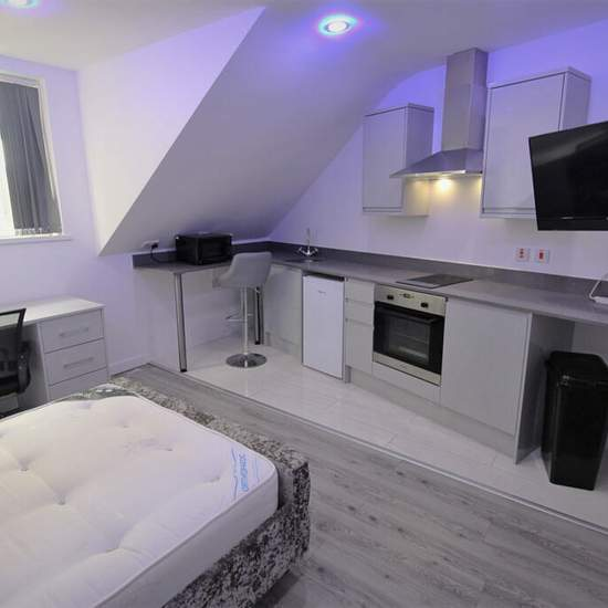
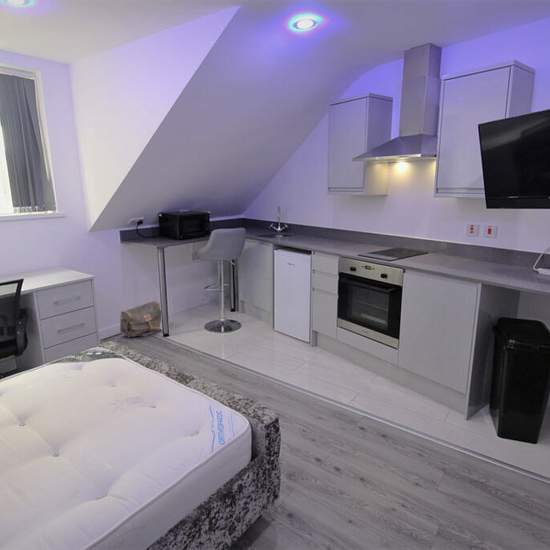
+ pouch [119,300,162,338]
